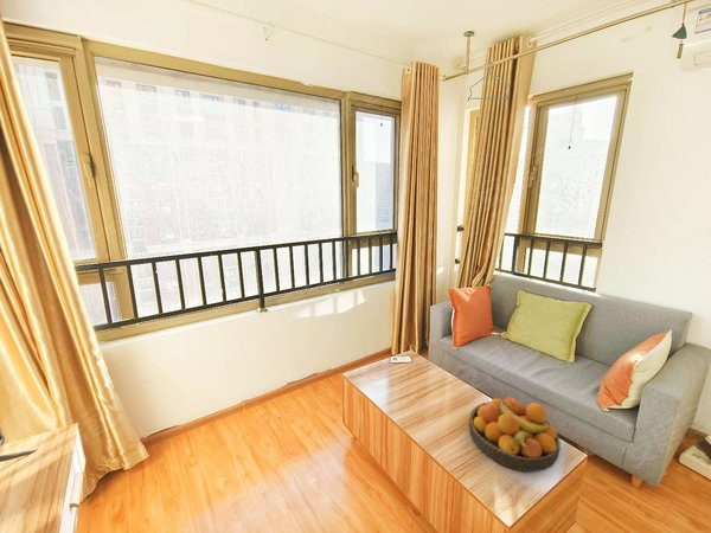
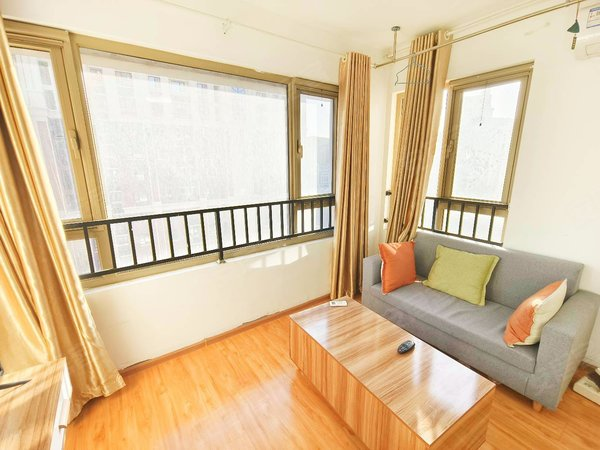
- fruit bowl [468,396,562,473]
